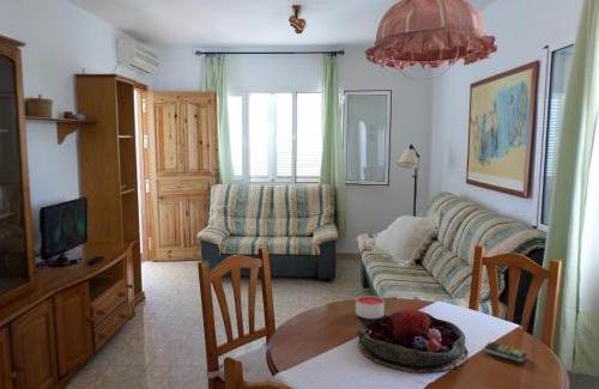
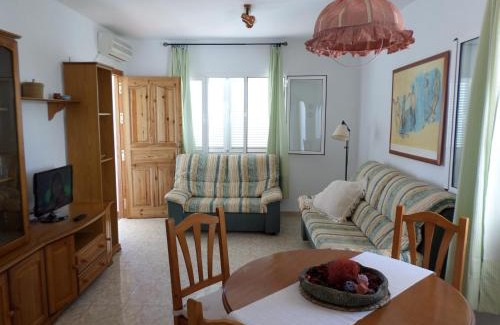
- remote control [483,341,528,363]
- candle [355,294,386,320]
